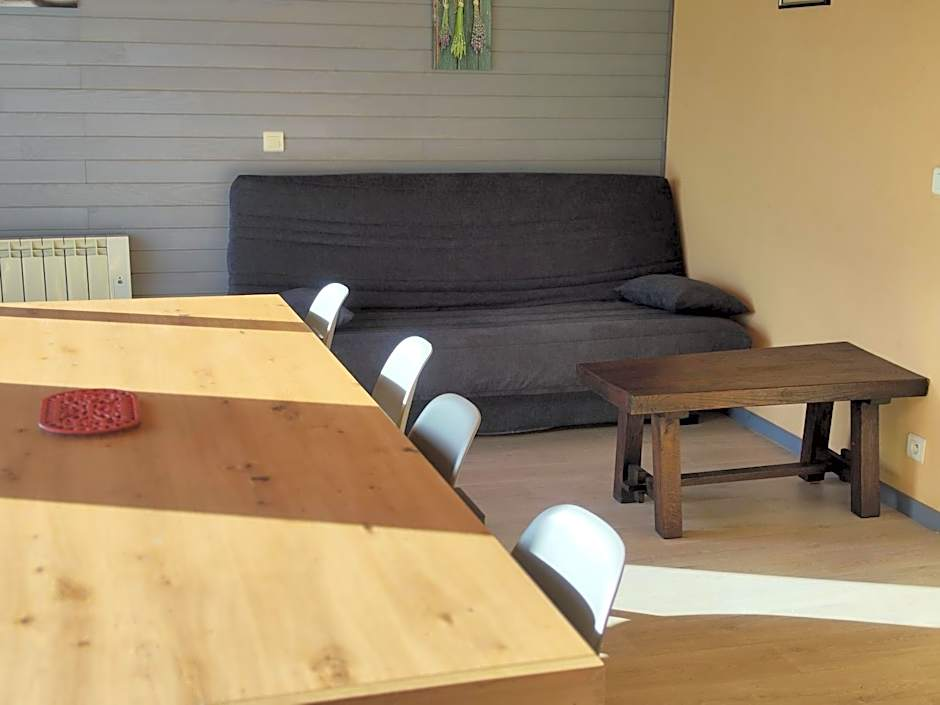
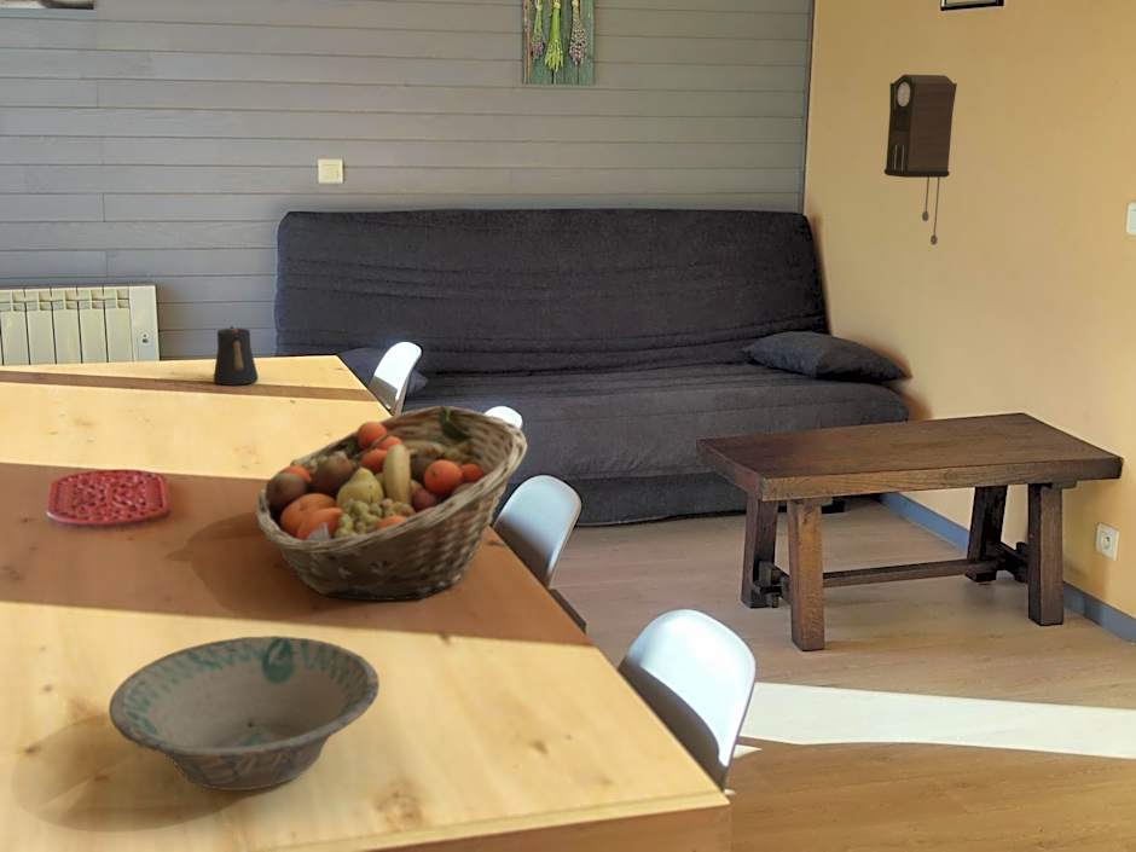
+ pendulum clock [883,74,958,247]
+ bowl [108,634,381,792]
+ fruit basket [254,405,528,602]
+ kettle [213,325,260,387]
